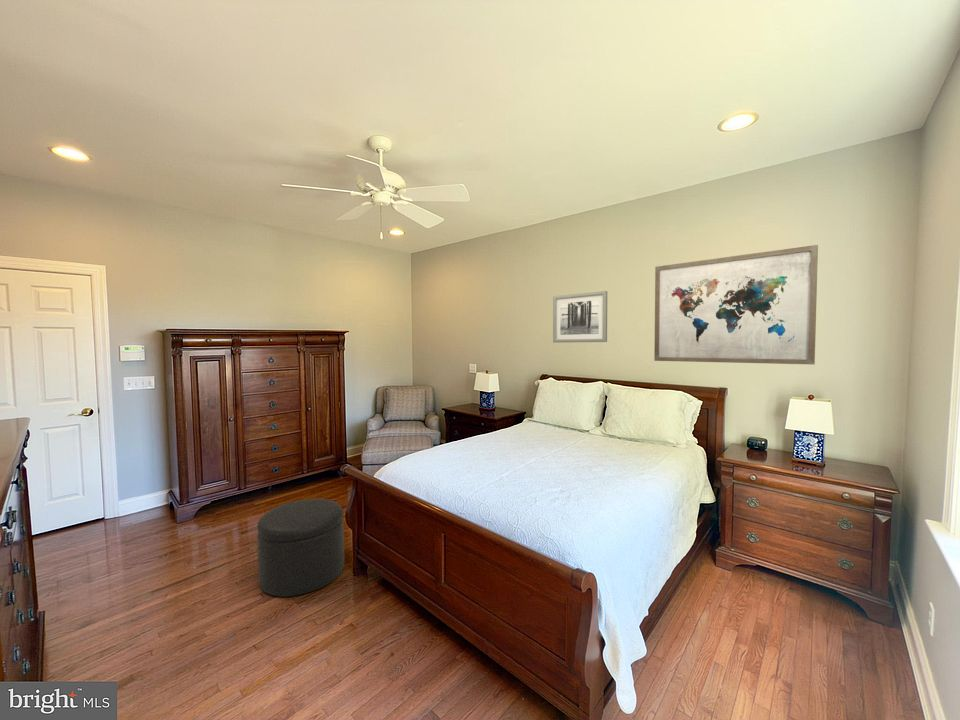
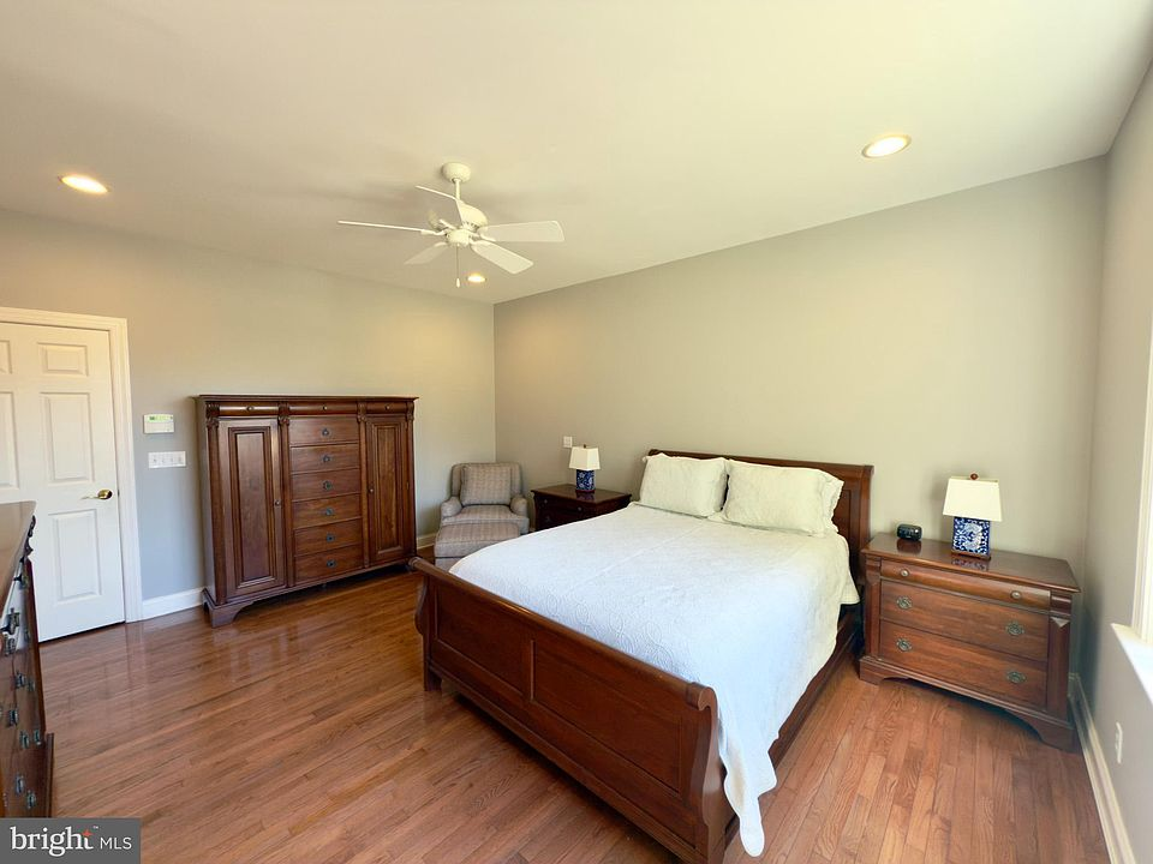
- ottoman [256,498,345,598]
- wall art [552,290,608,343]
- wall art [653,244,819,366]
